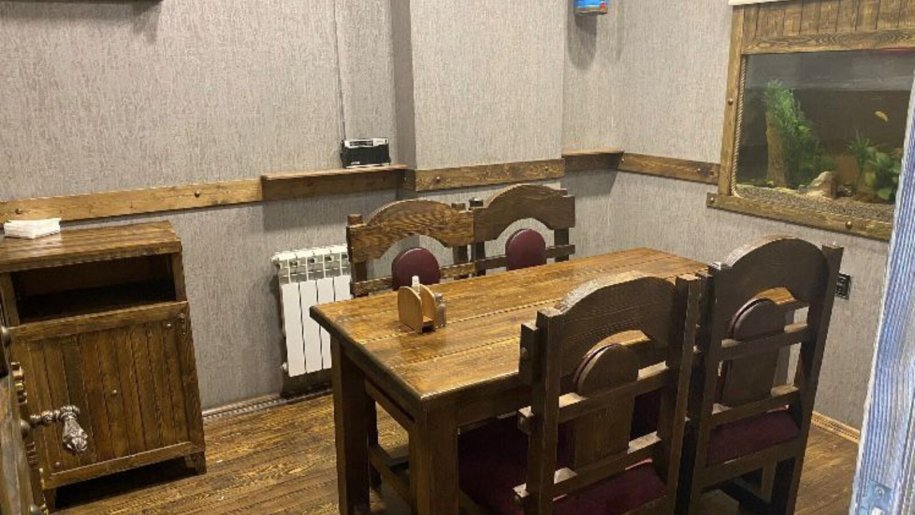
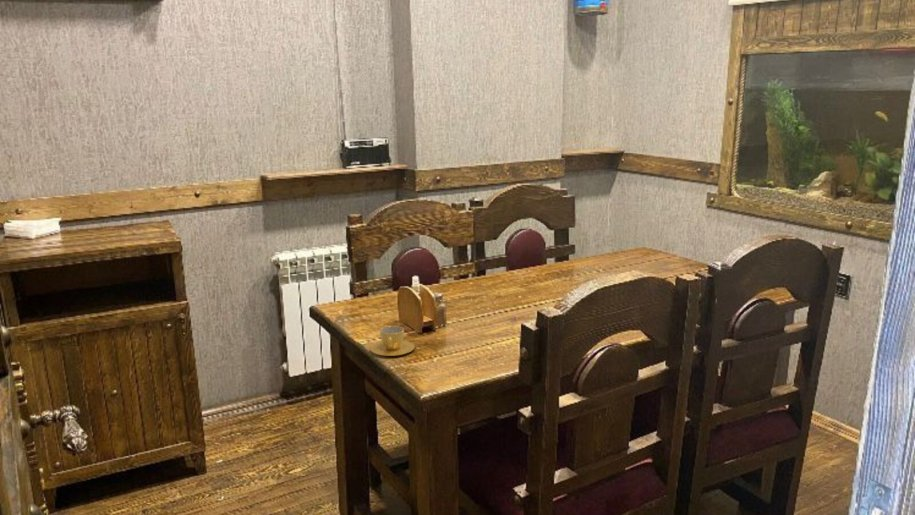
+ cup [369,325,416,357]
